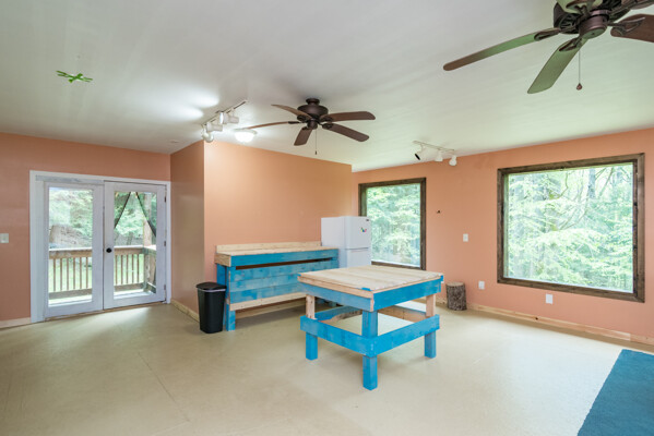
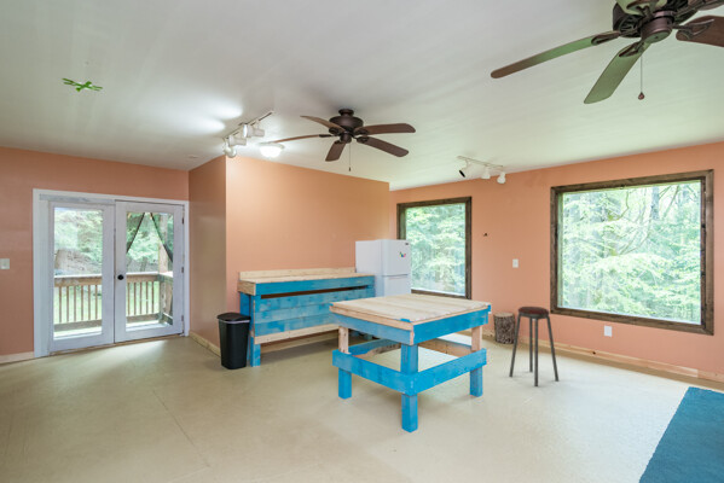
+ music stool [508,305,560,388]
